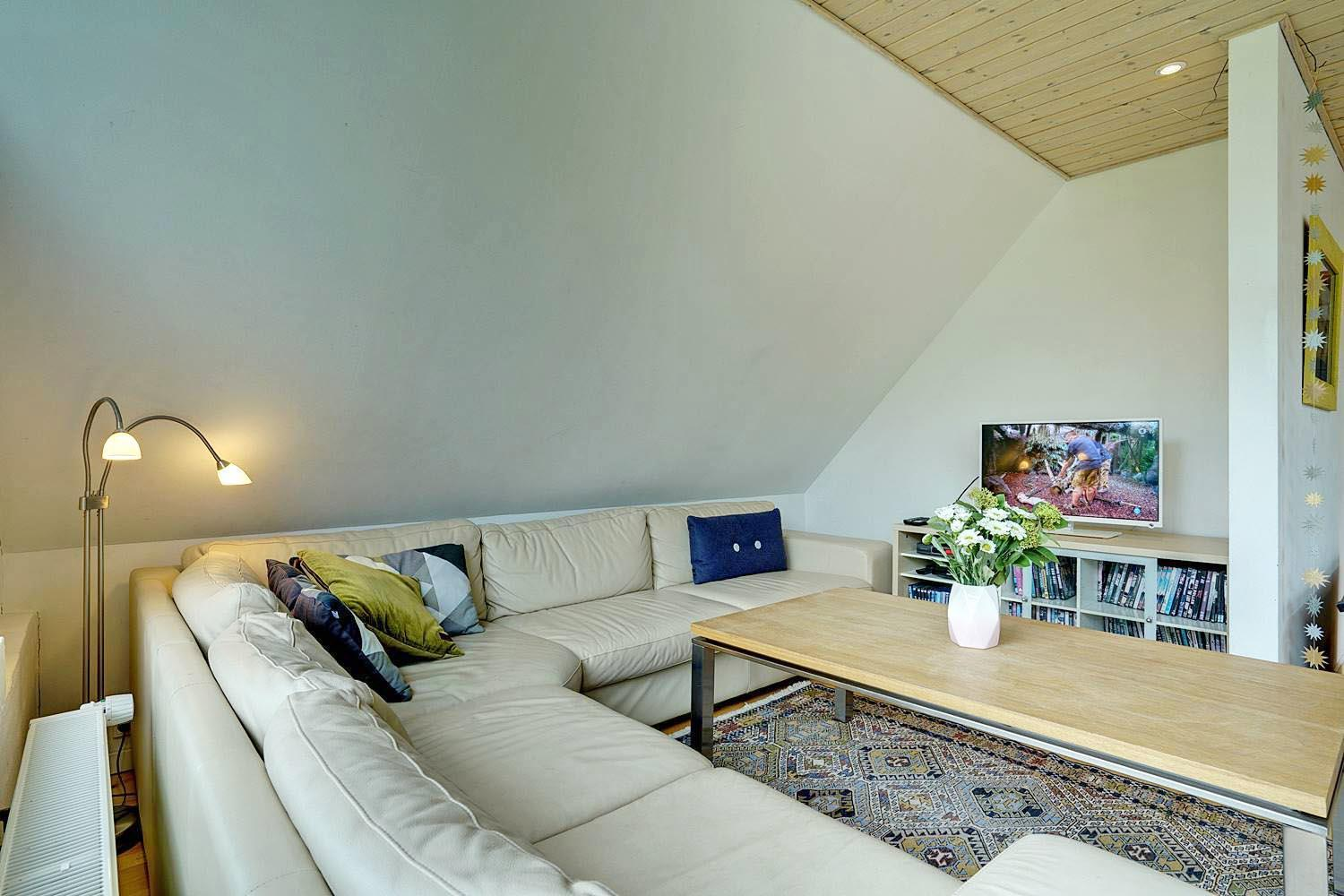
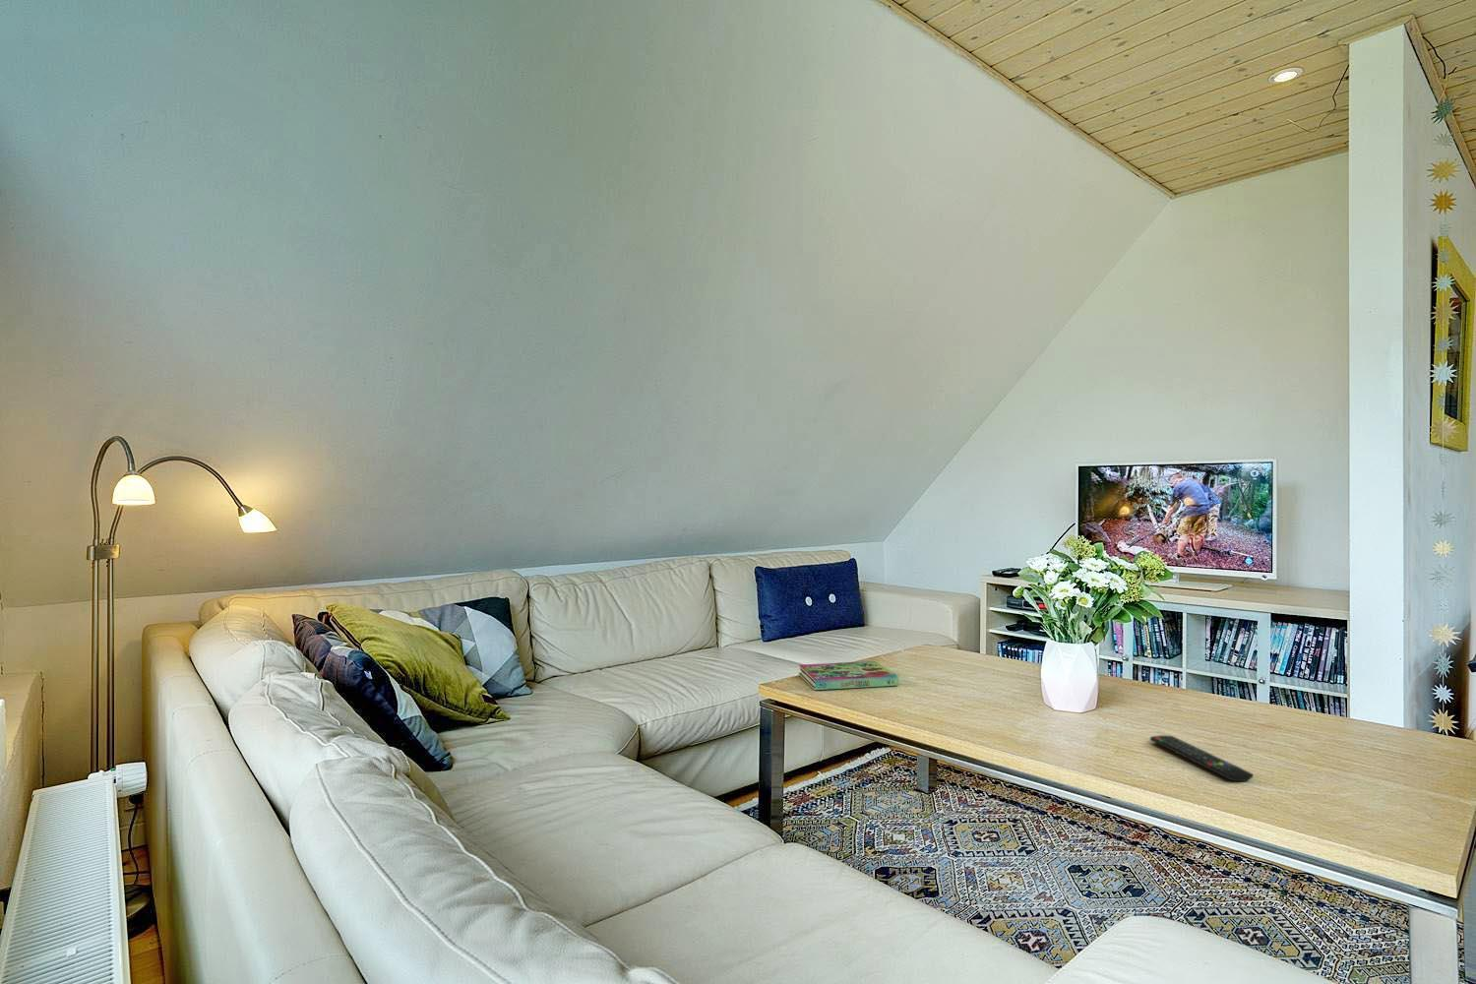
+ remote control [1150,734,1254,782]
+ book [797,660,899,691]
